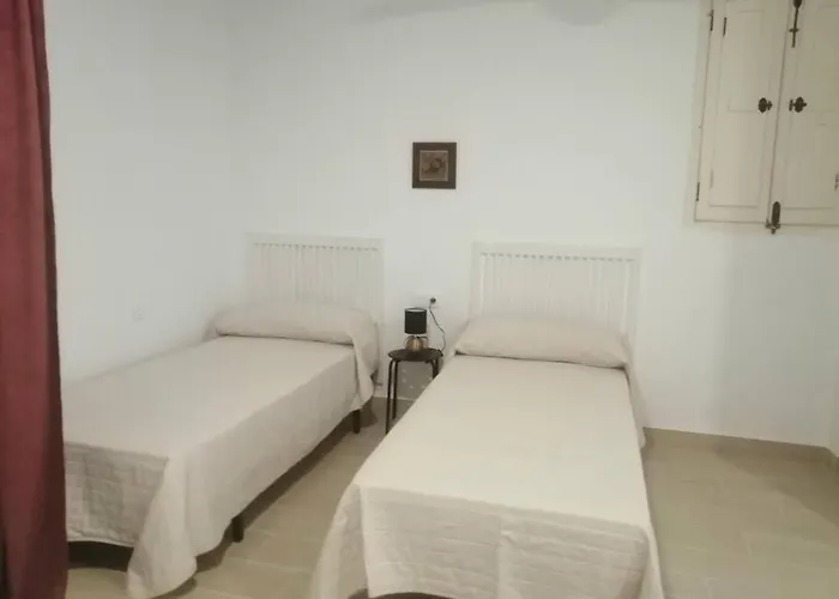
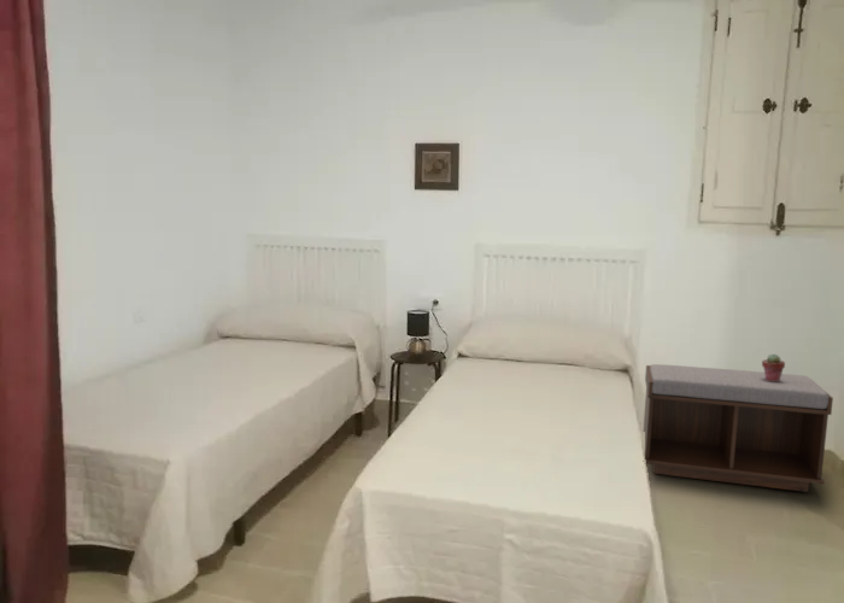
+ bench [643,363,834,493]
+ potted succulent [761,352,786,381]
